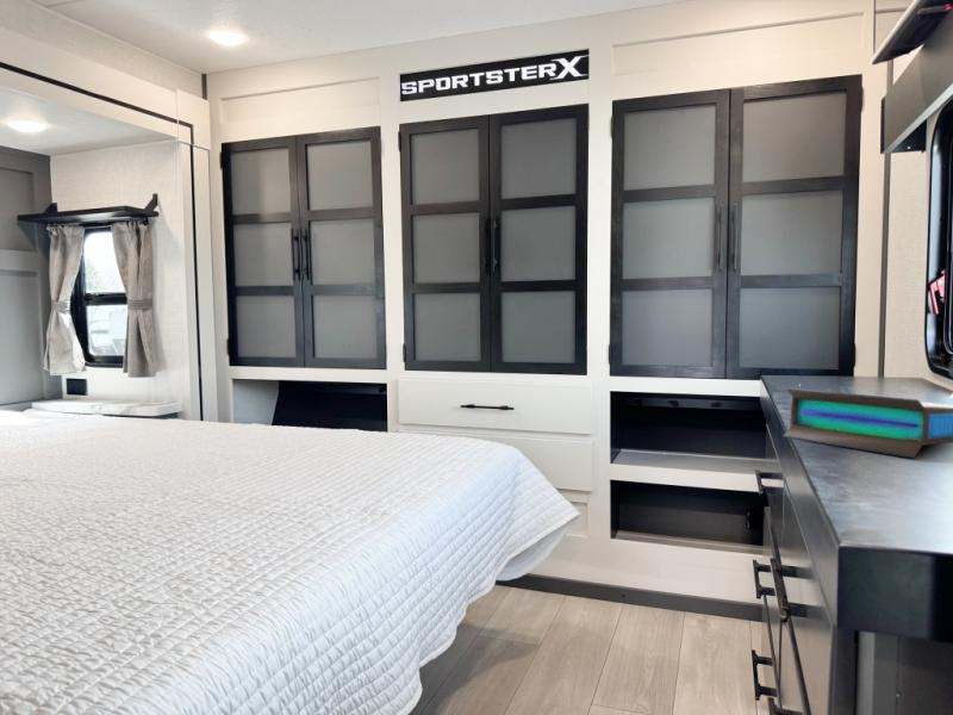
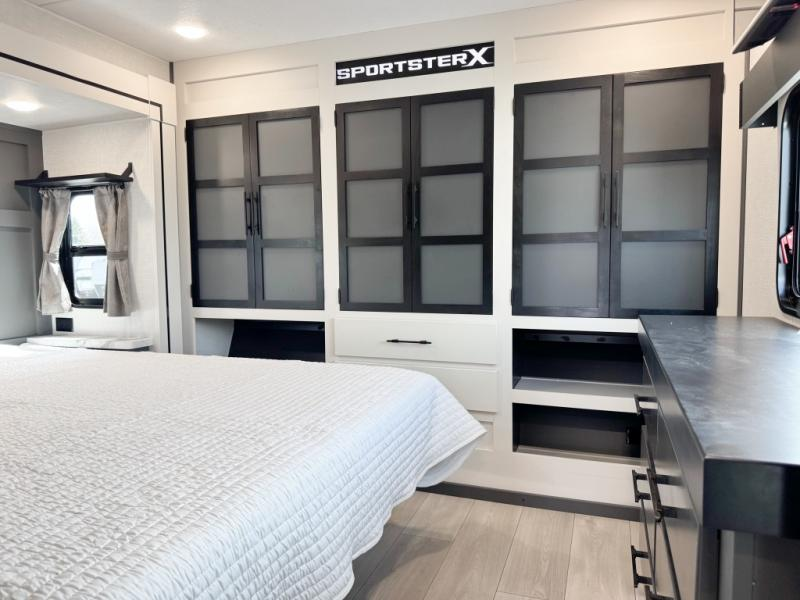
- book [781,387,953,459]
